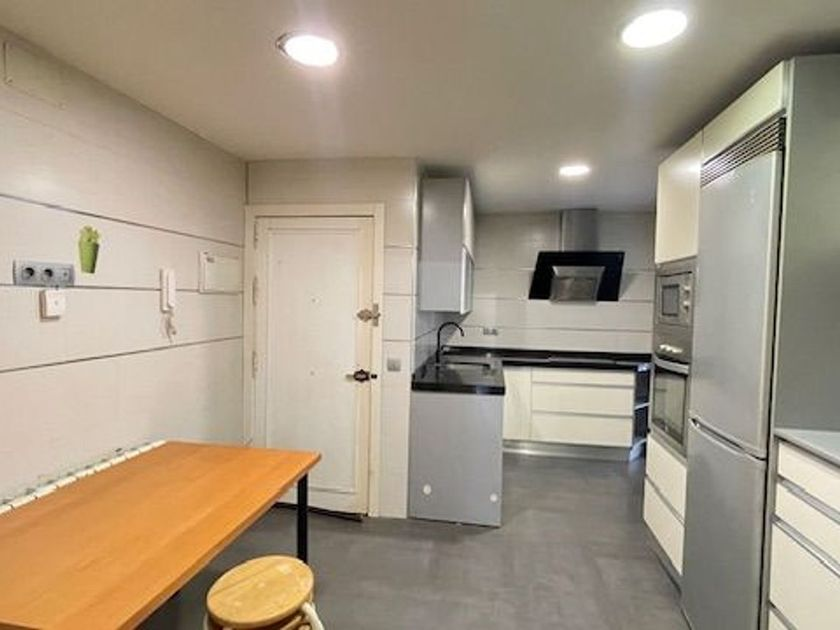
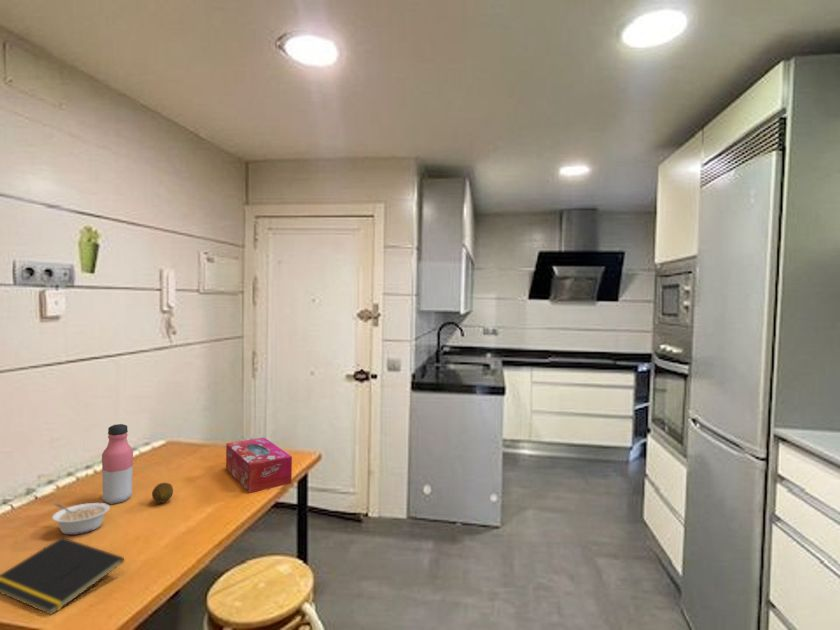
+ notepad [0,536,125,616]
+ tissue box [225,436,293,494]
+ fruit [151,482,174,504]
+ legume [51,502,111,536]
+ water bottle [101,423,134,505]
